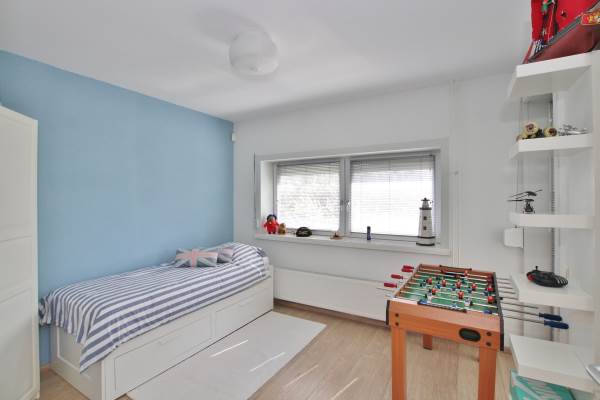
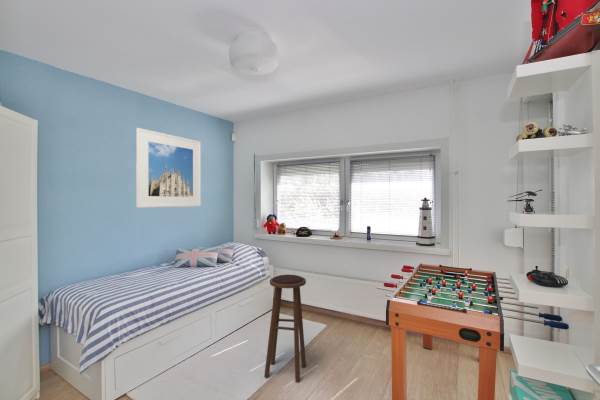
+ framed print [135,127,202,209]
+ stool [263,274,307,383]
